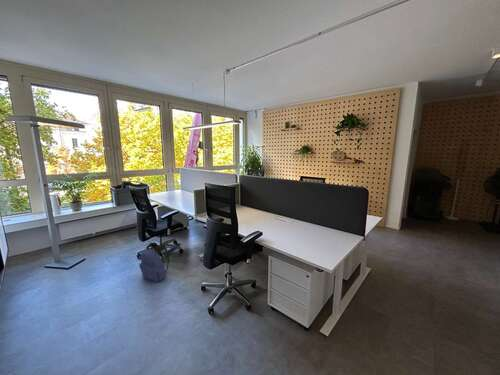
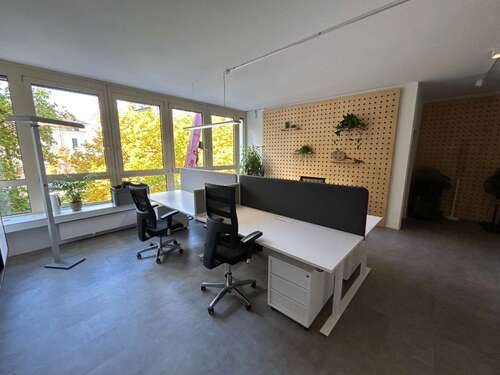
- backpack [138,242,170,283]
